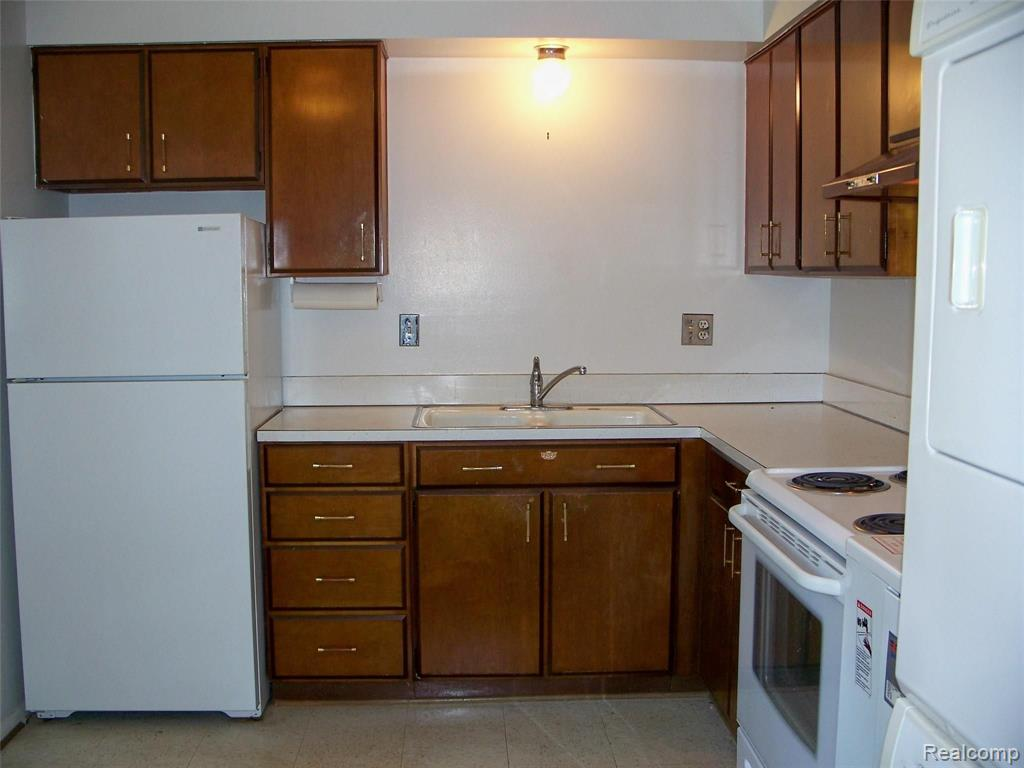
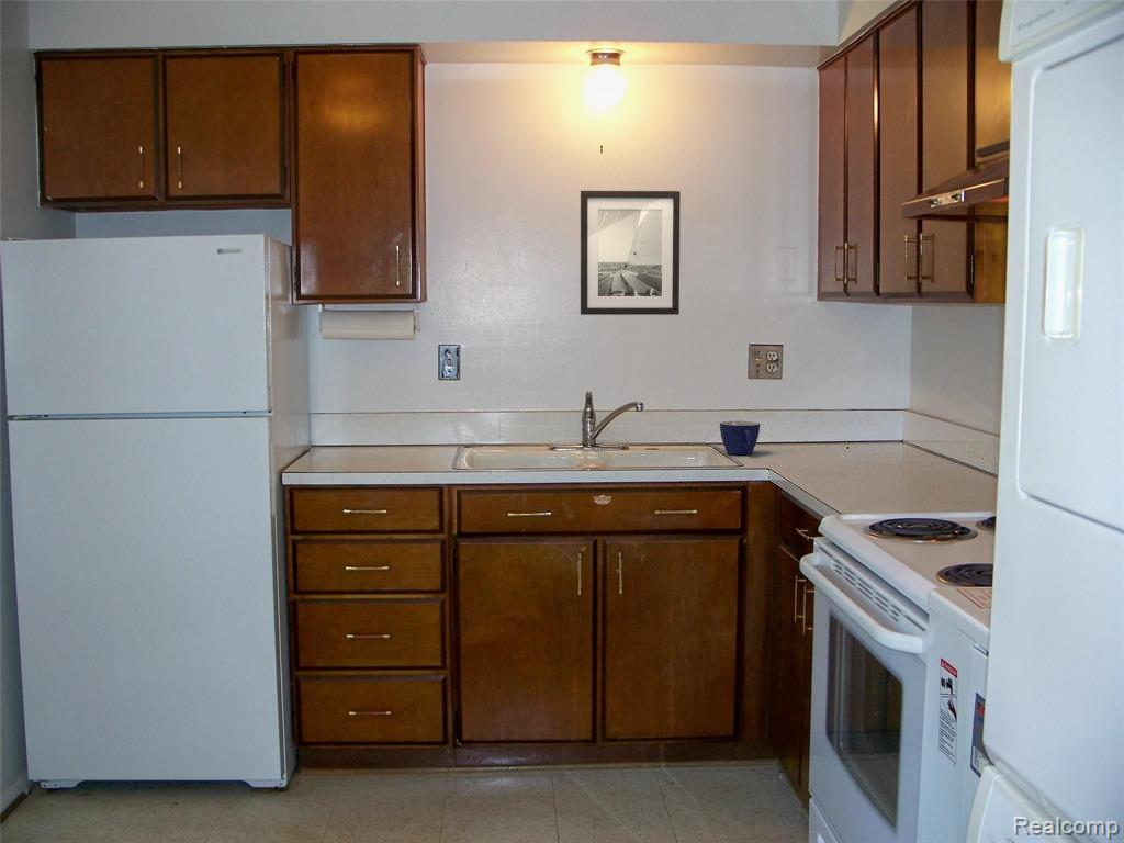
+ cup [719,420,761,456]
+ wall art [580,190,682,316]
